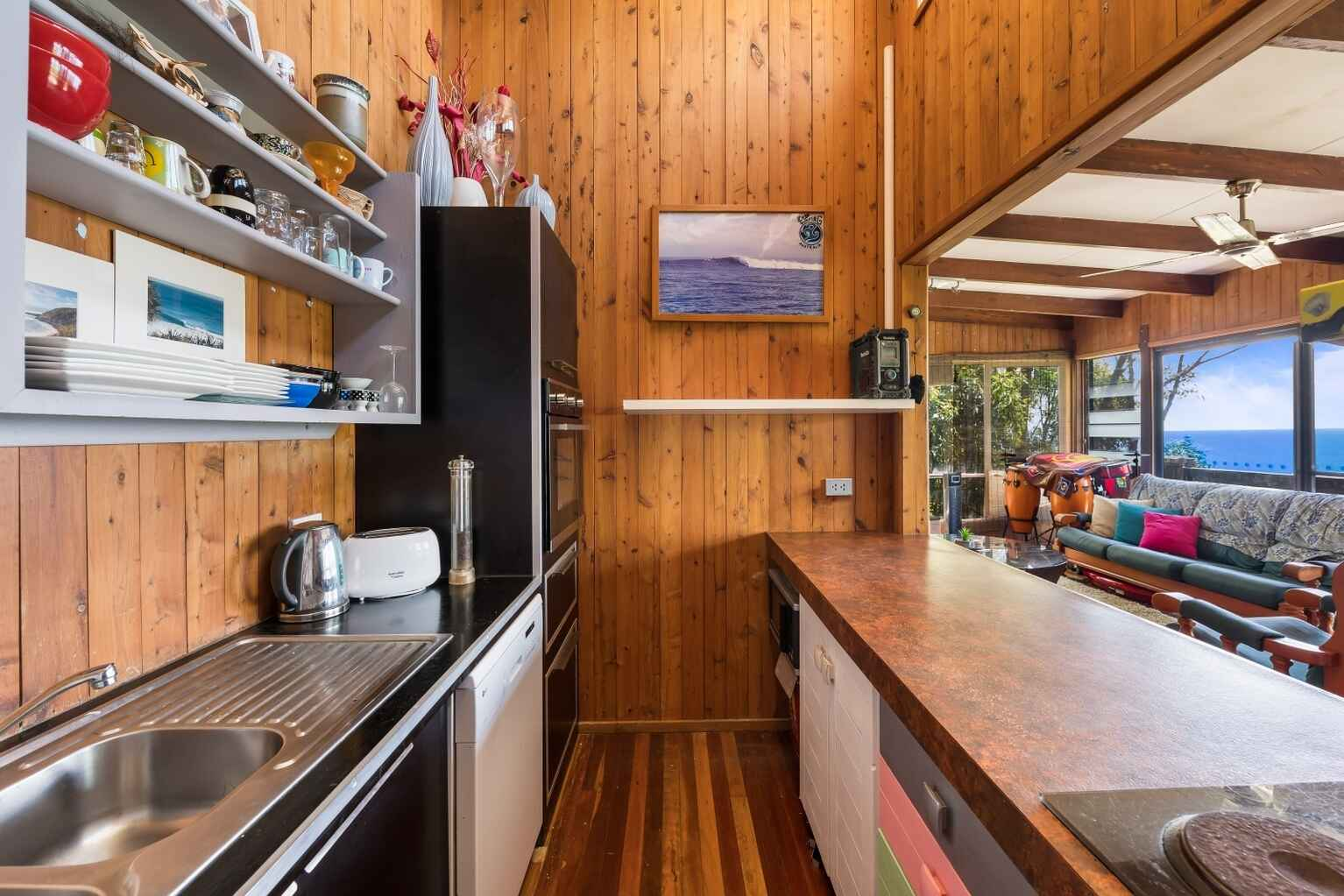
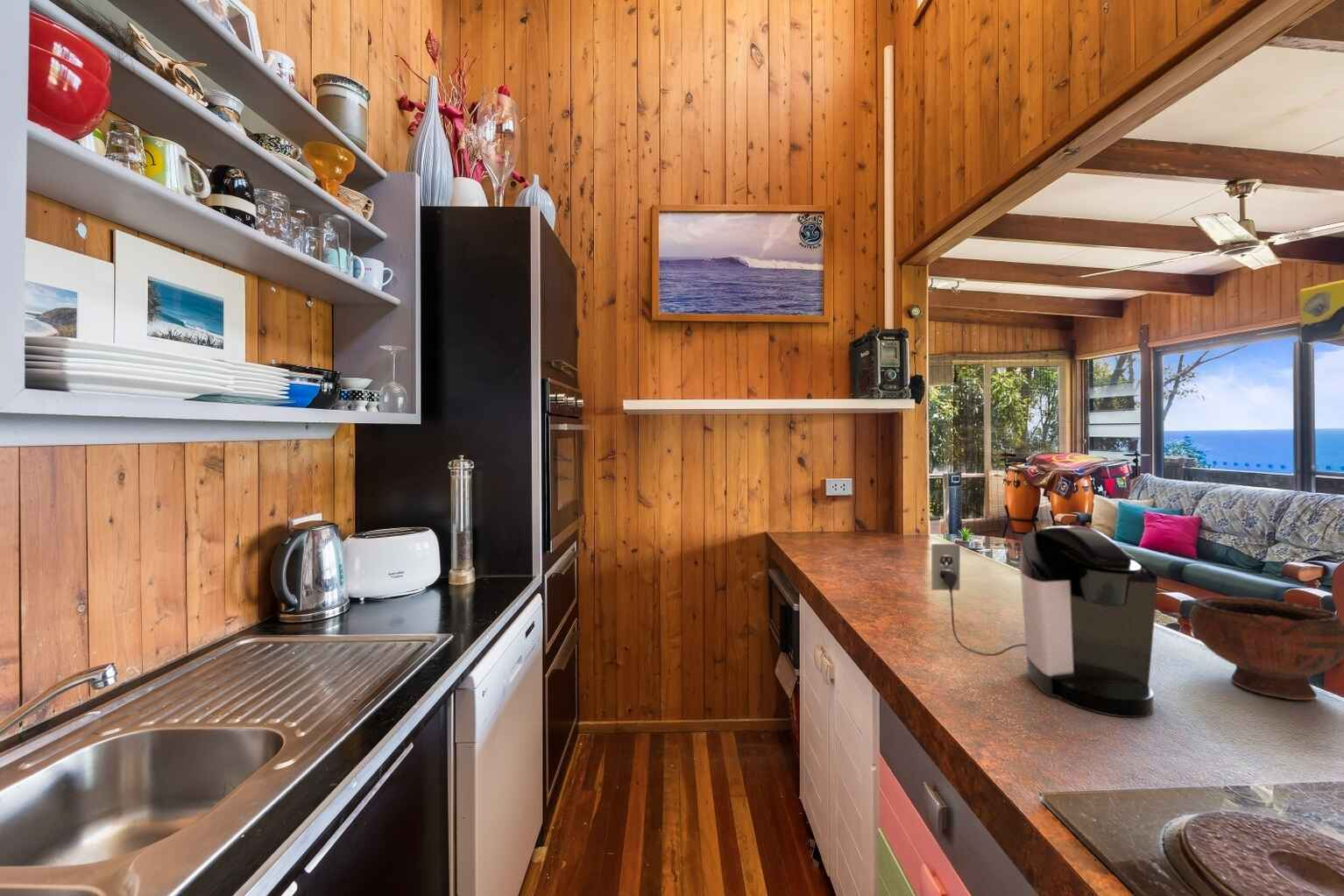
+ bowl [1189,596,1344,701]
+ coffee maker [930,525,1158,718]
